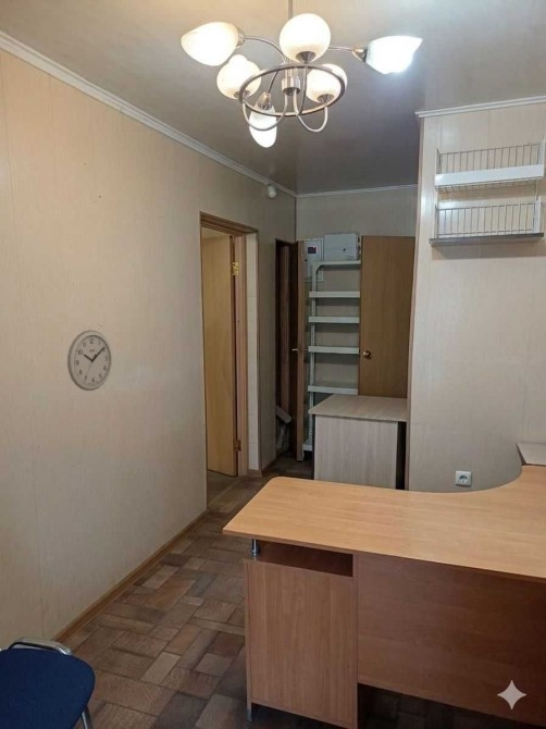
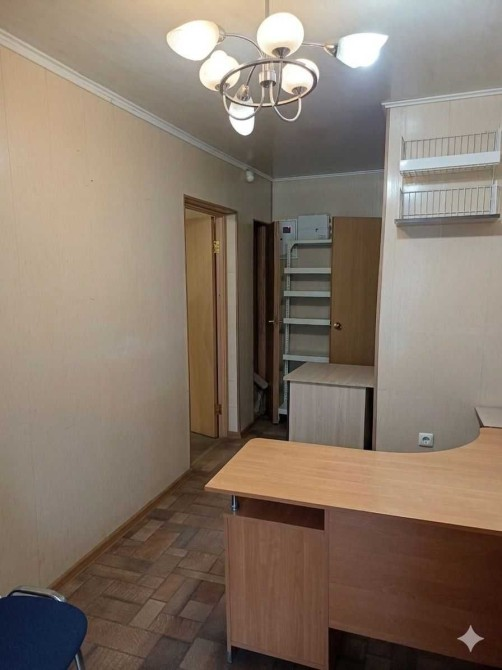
- wall clock [66,329,113,392]
